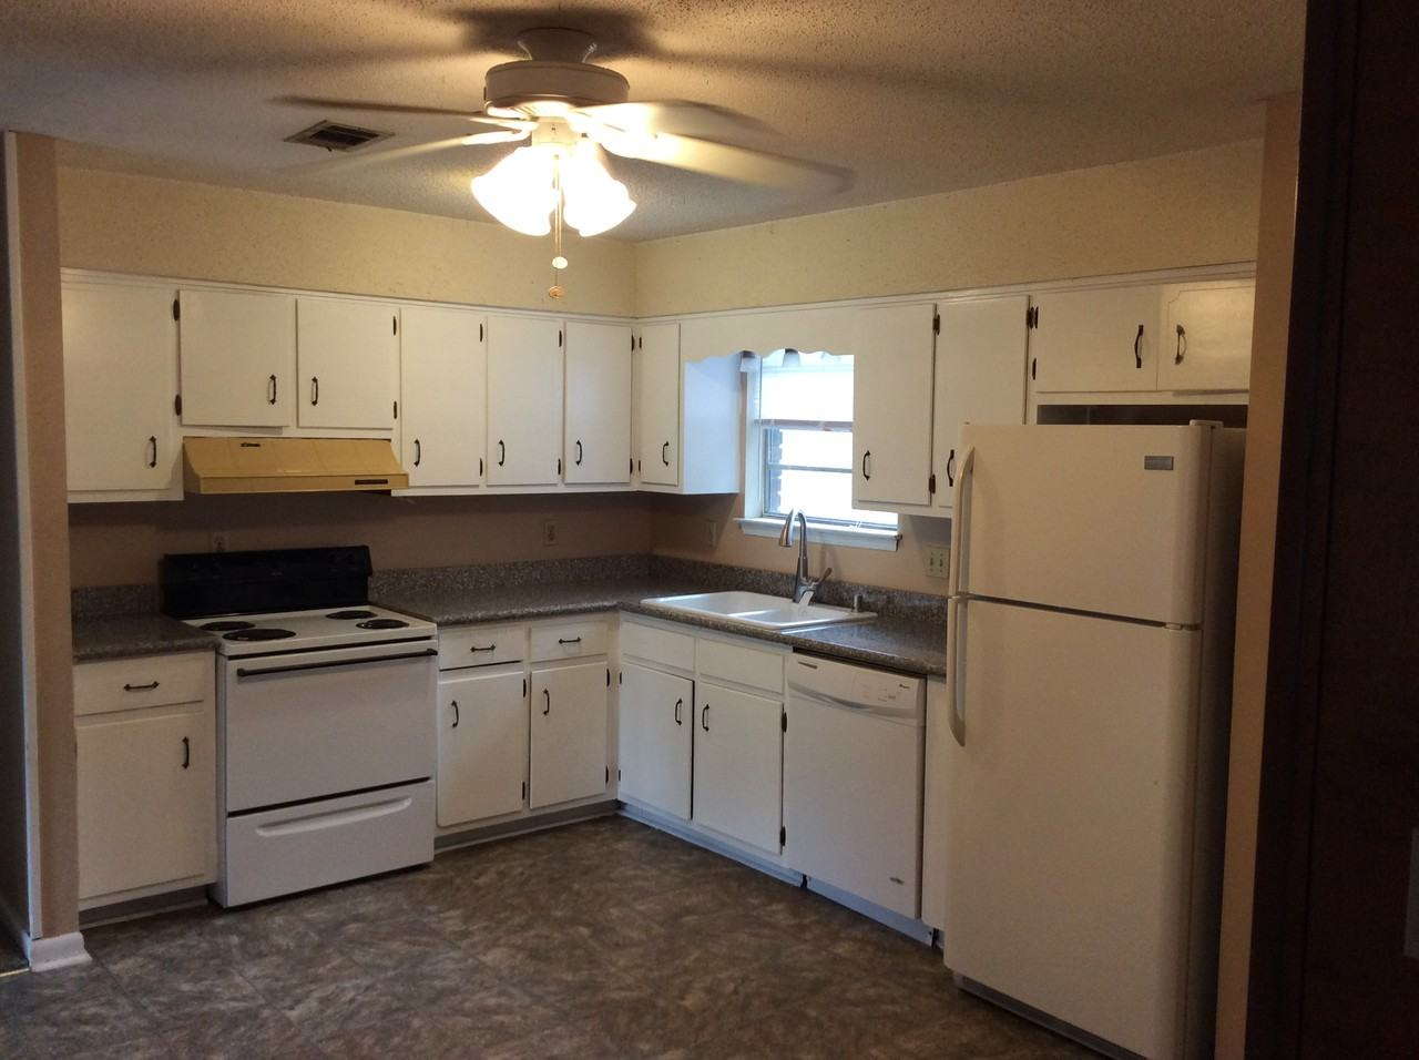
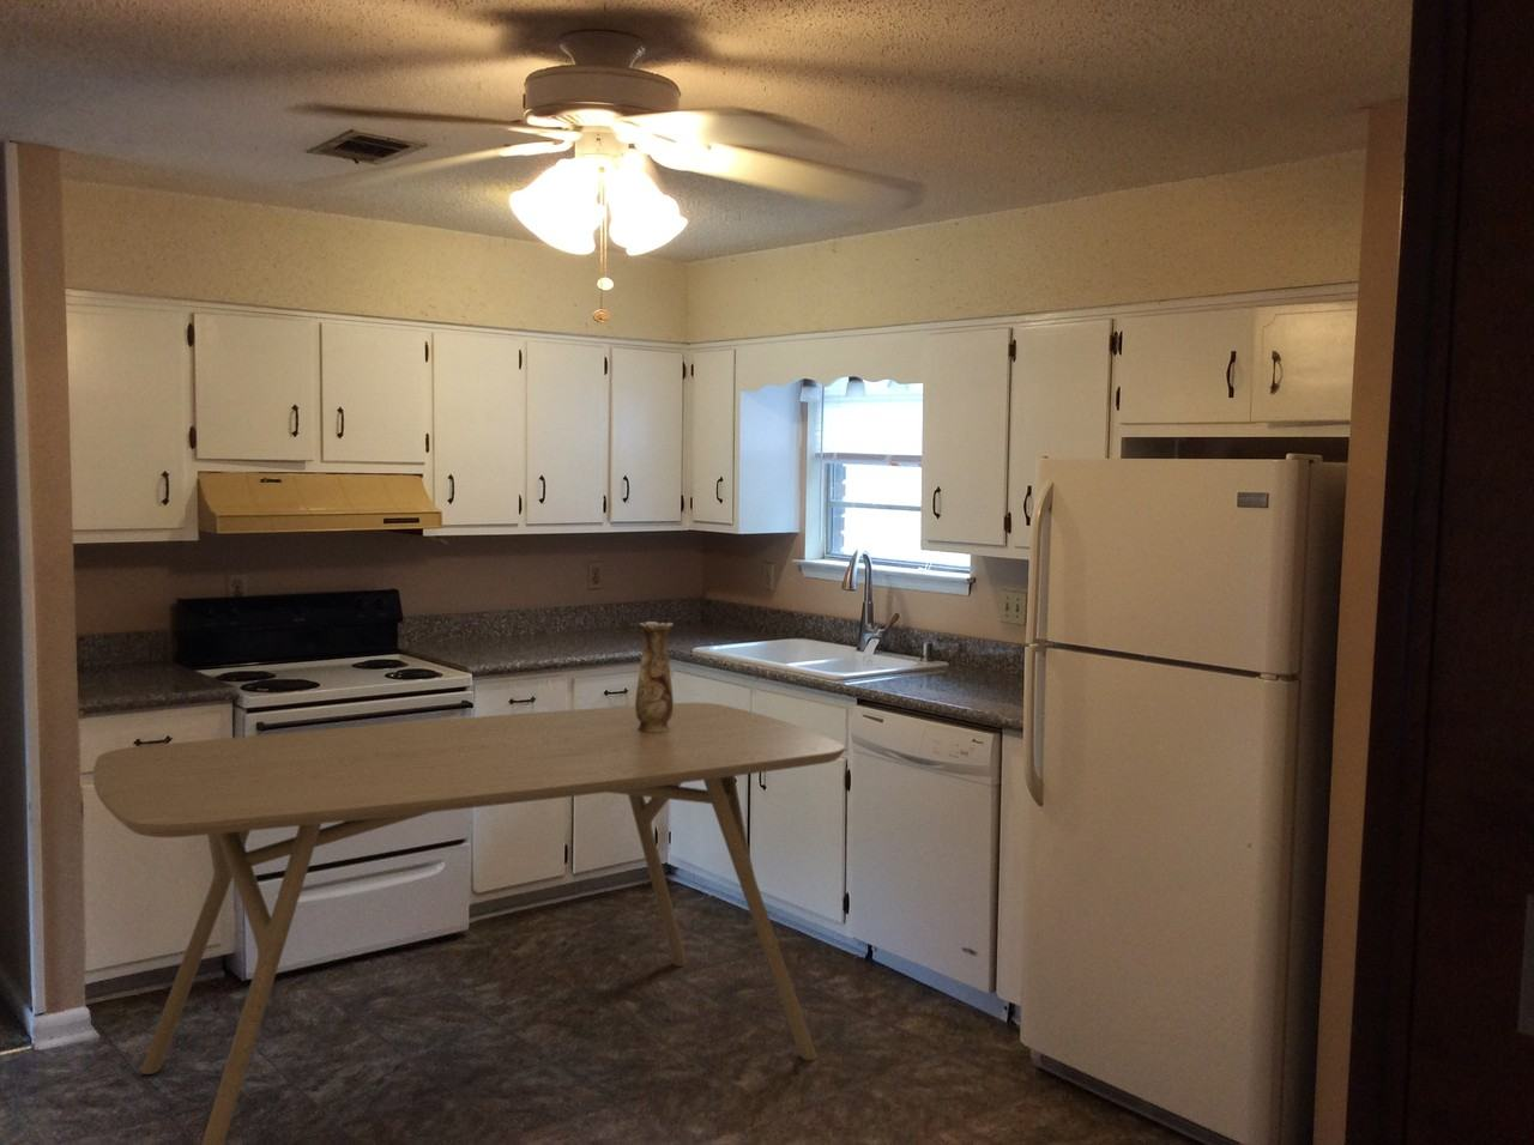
+ dining table [93,702,846,1145]
+ vase [634,621,675,731]
